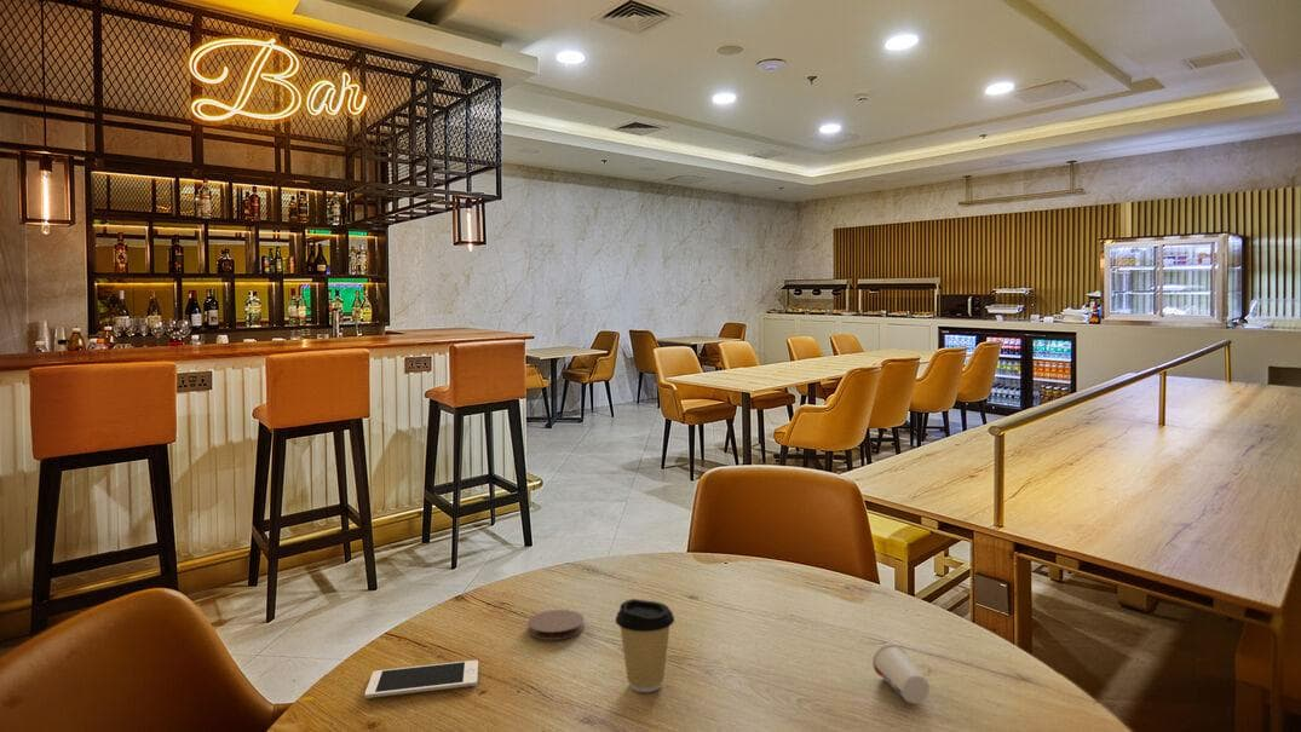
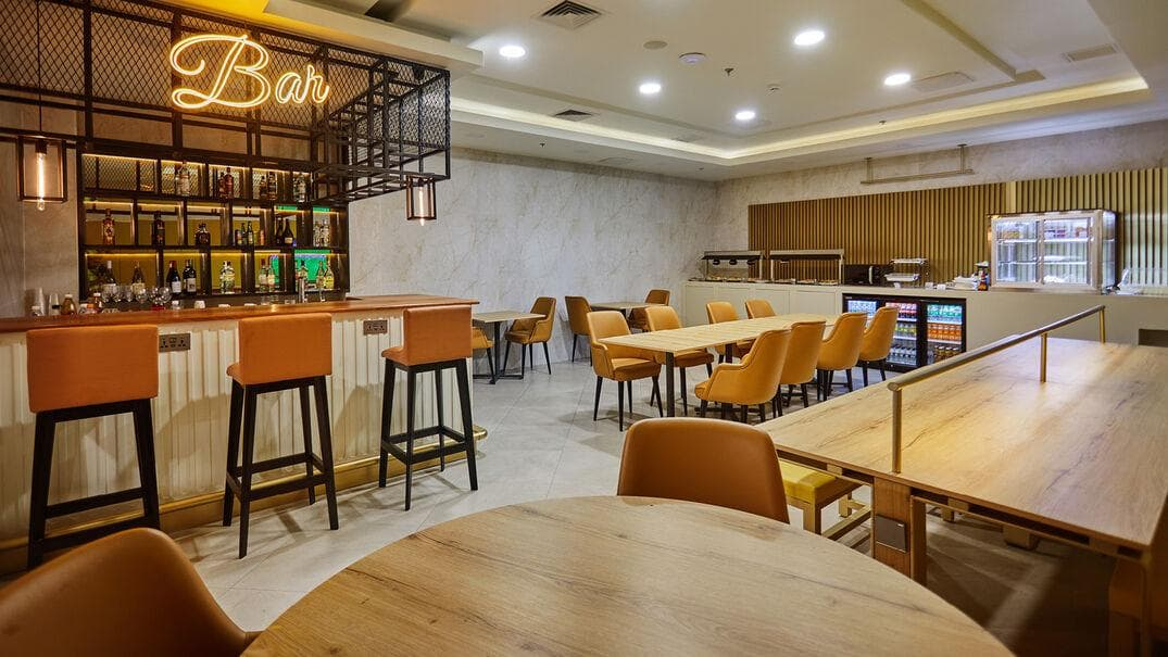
- cell phone [363,659,479,699]
- coaster [526,609,586,641]
- cup [871,642,931,705]
- coffee cup [614,598,675,693]
